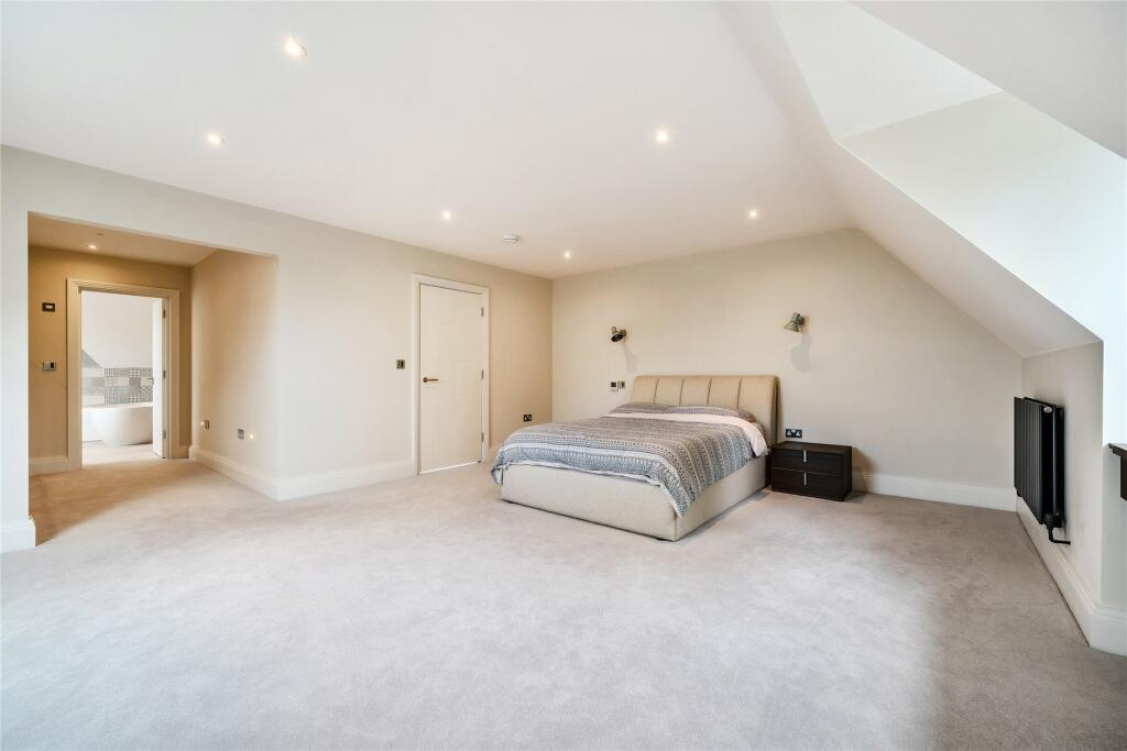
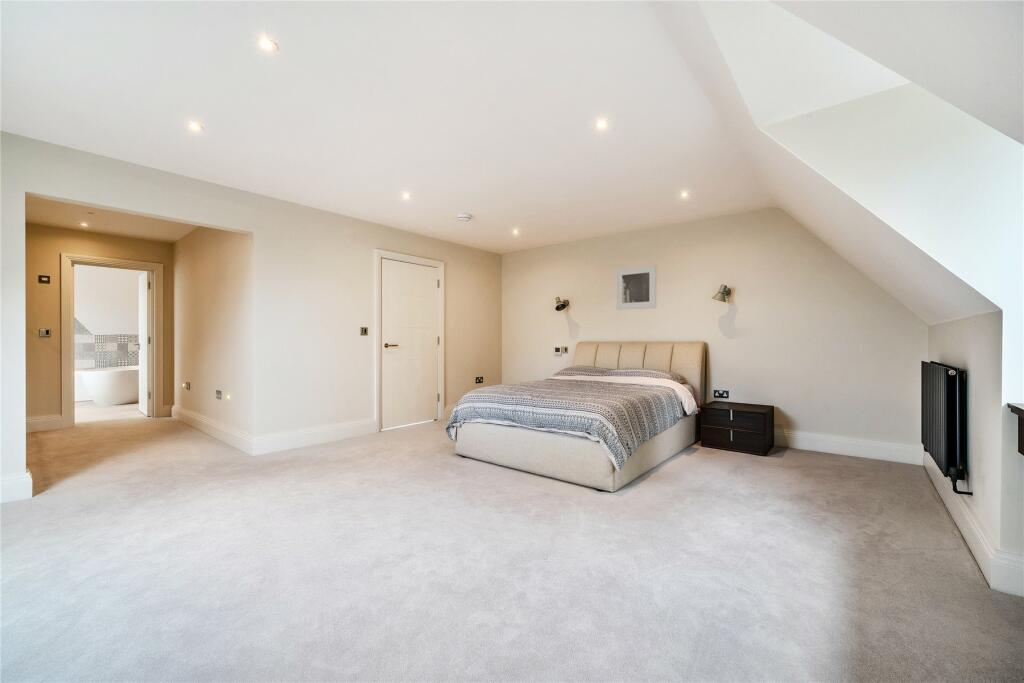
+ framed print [615,264,657,311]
